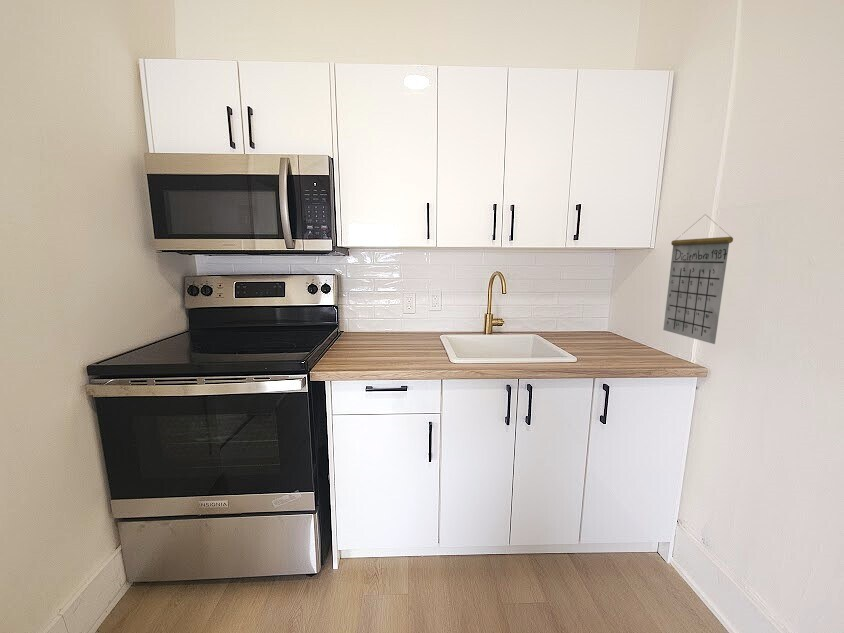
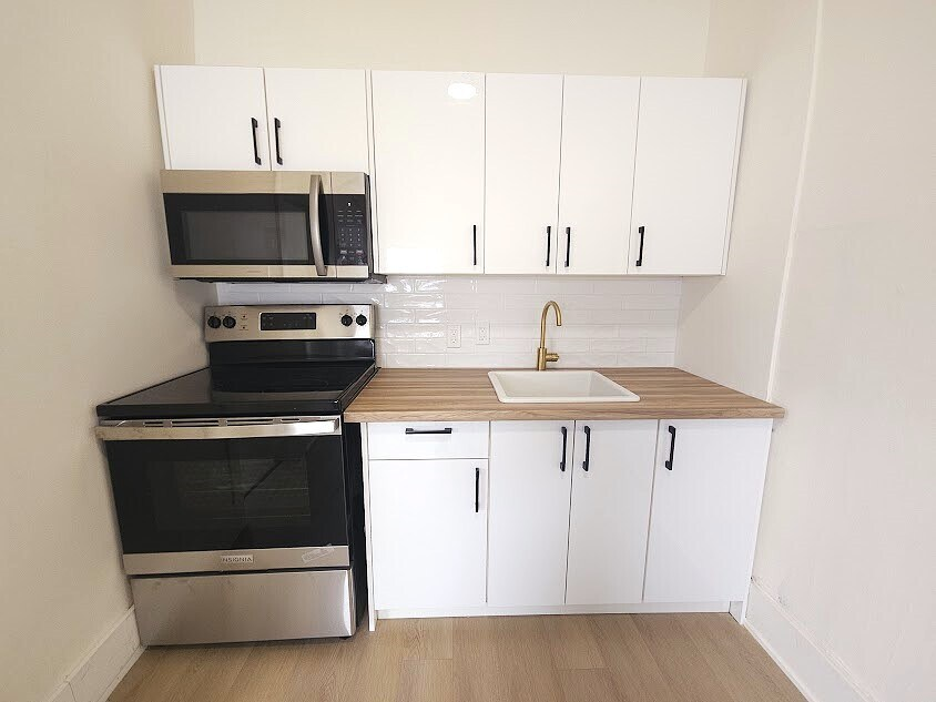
- calendar [662,213,734,345]
